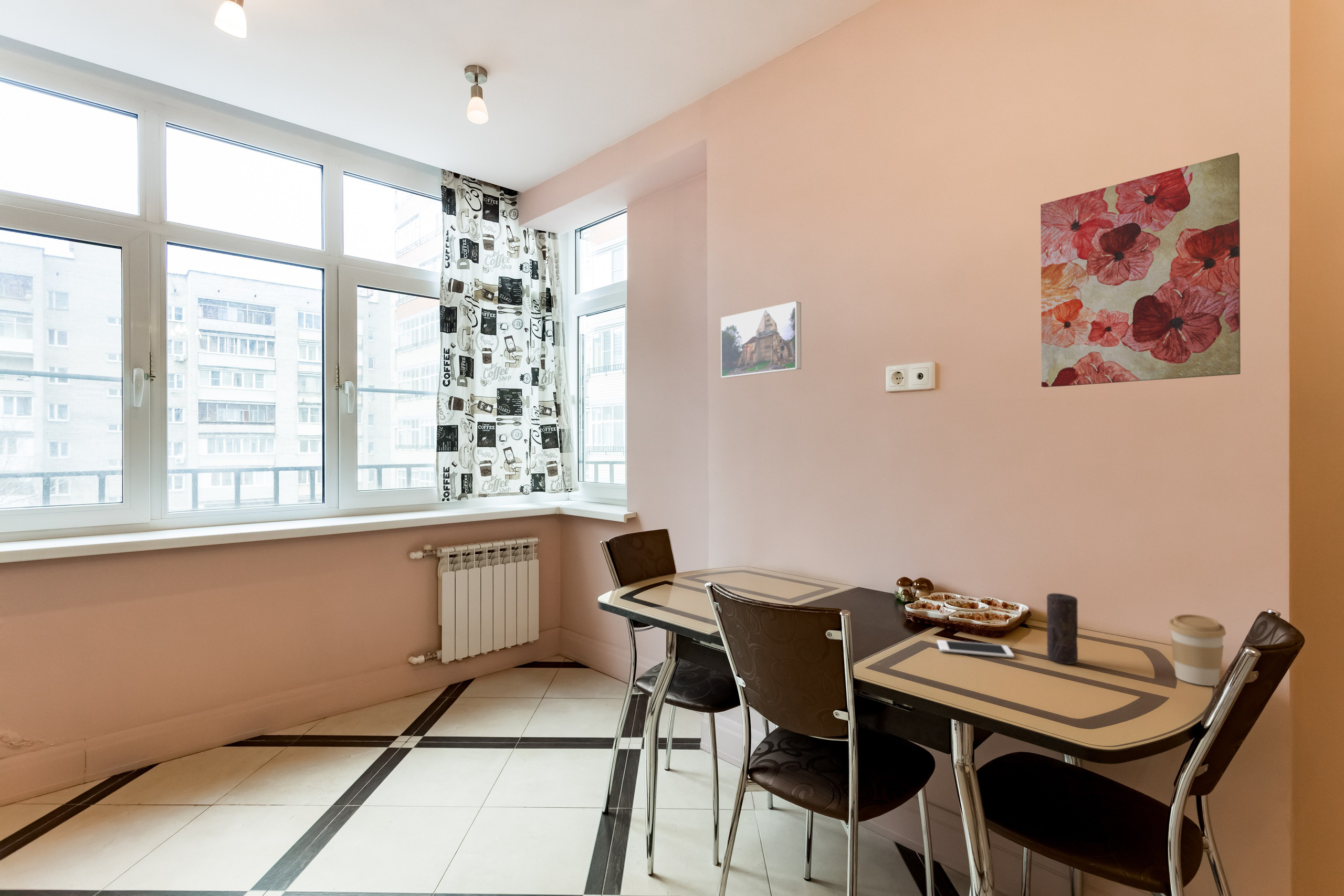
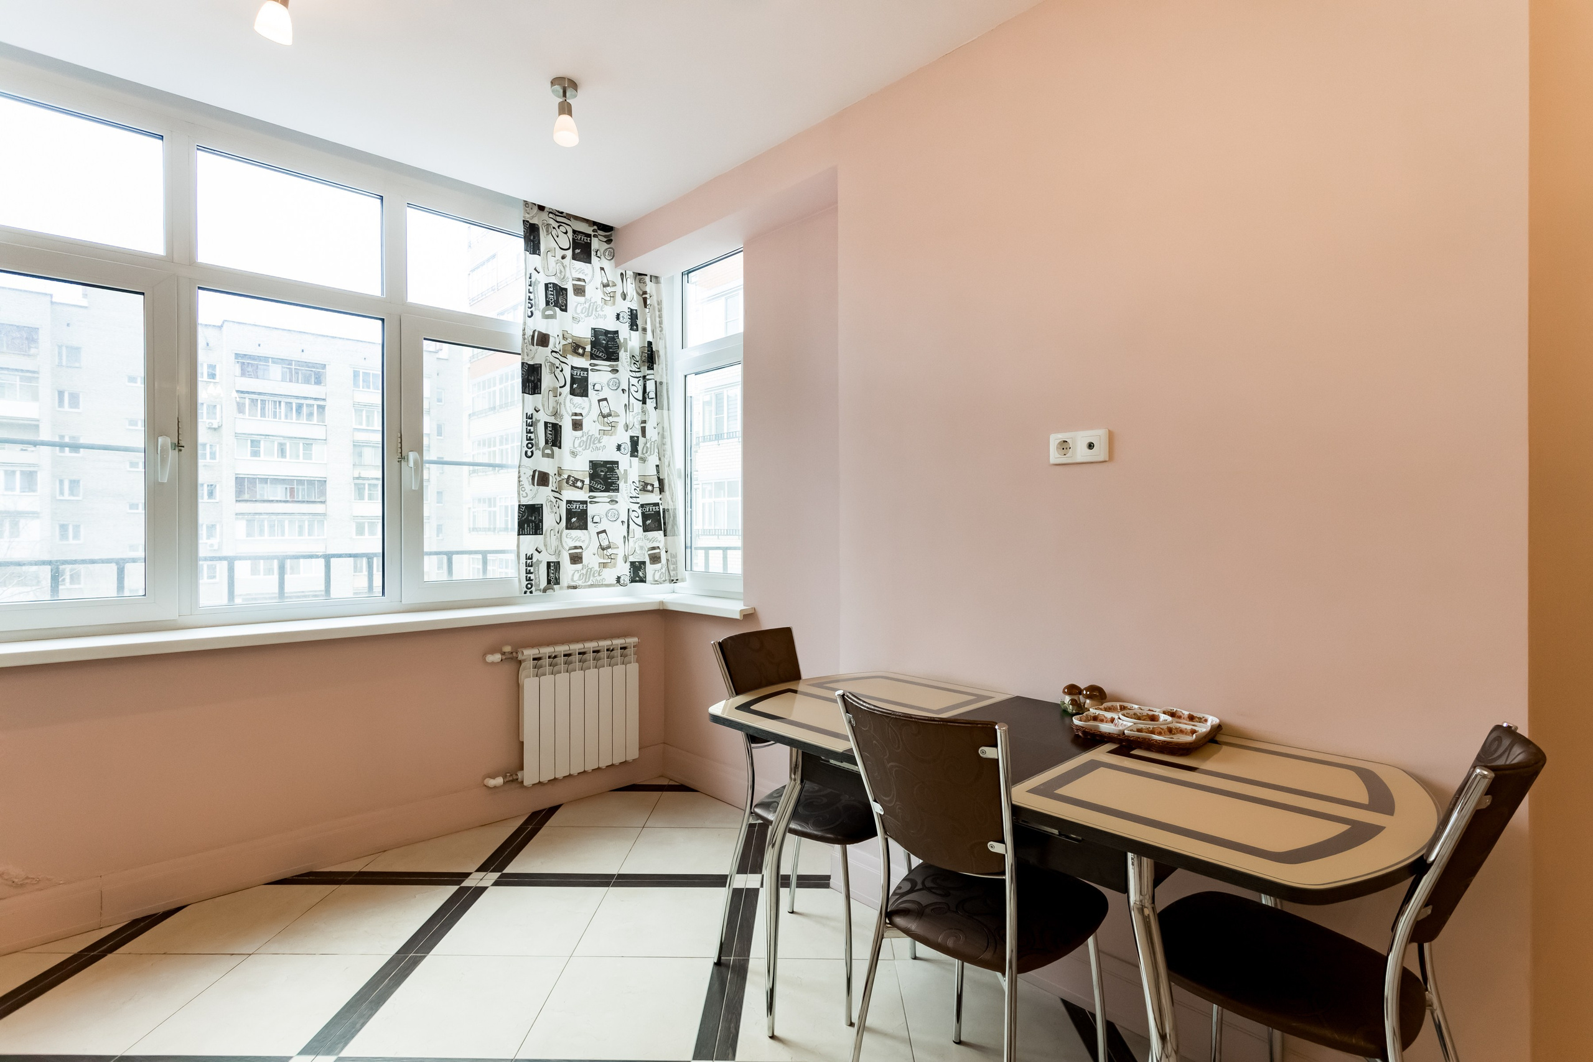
- wall art [1040,152,1241,388]
- coffee cup [1168,614,1227,687]
- cell phone [937,639,1015,658]
- candle [1046,593,1078,665]
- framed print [720,301,802,378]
